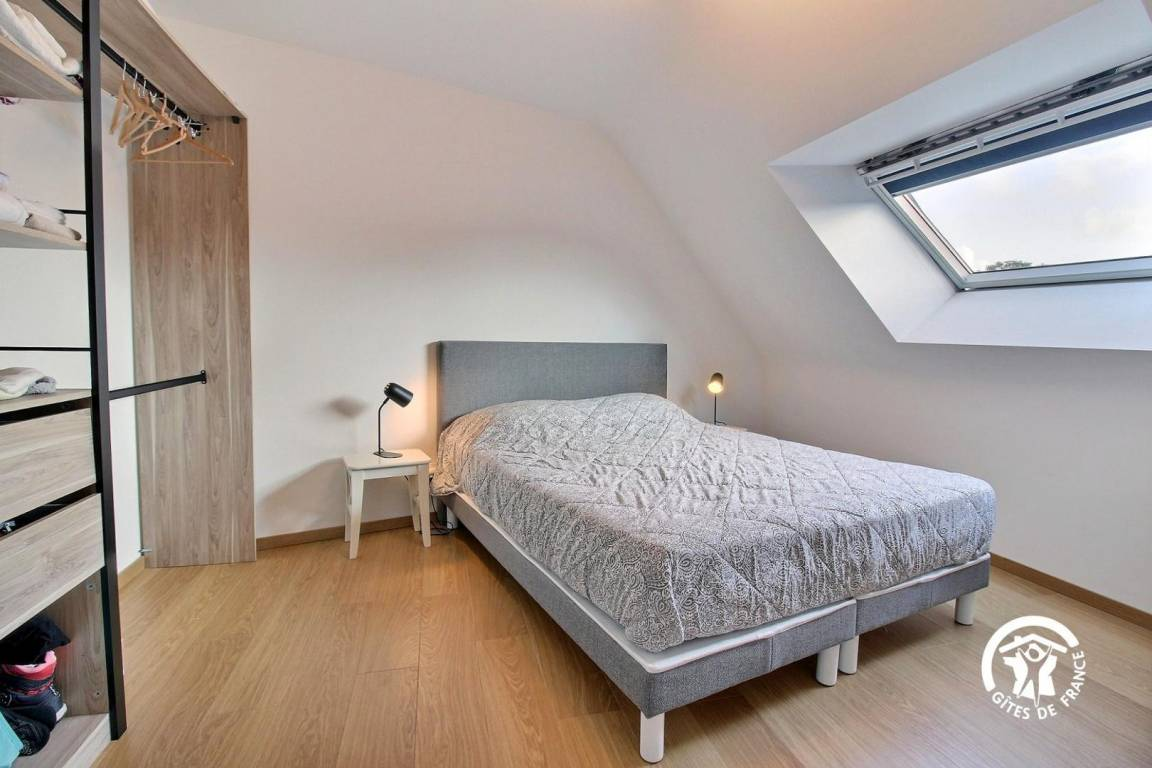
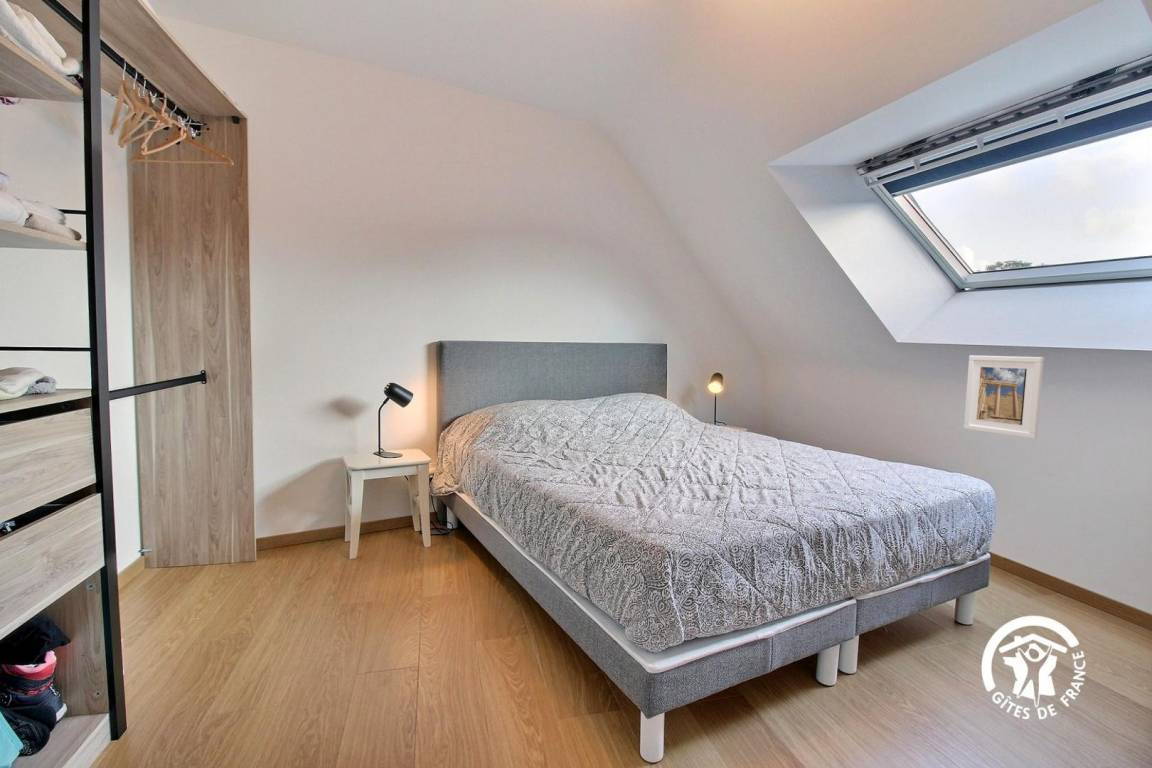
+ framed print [963,354,1045,440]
